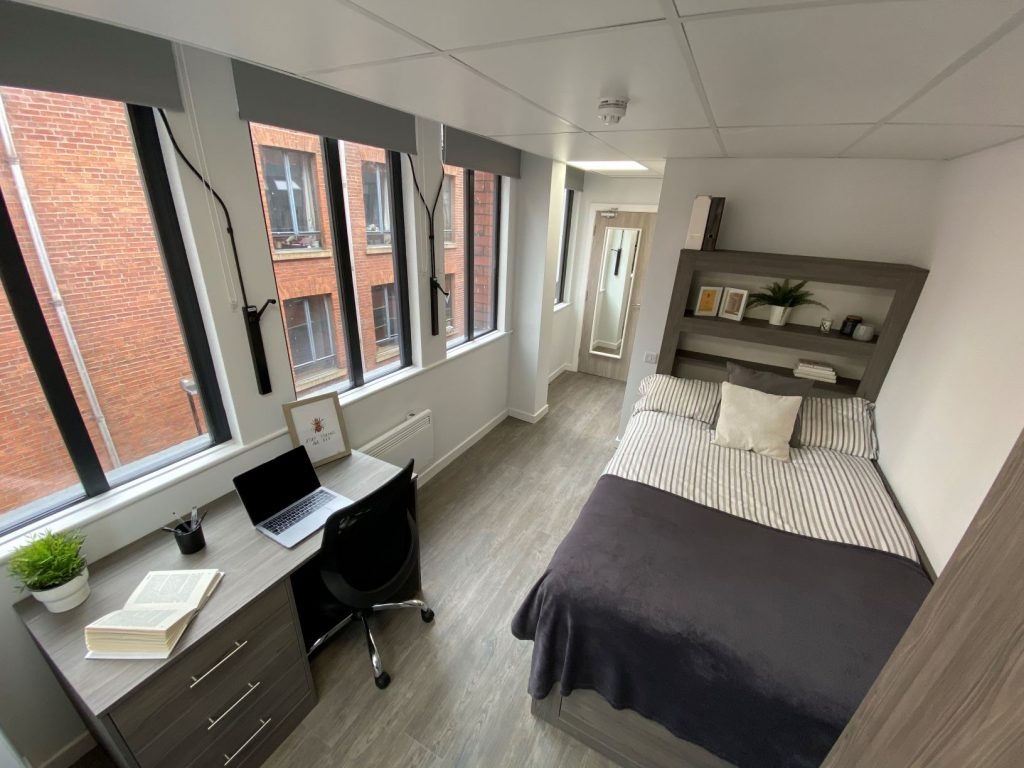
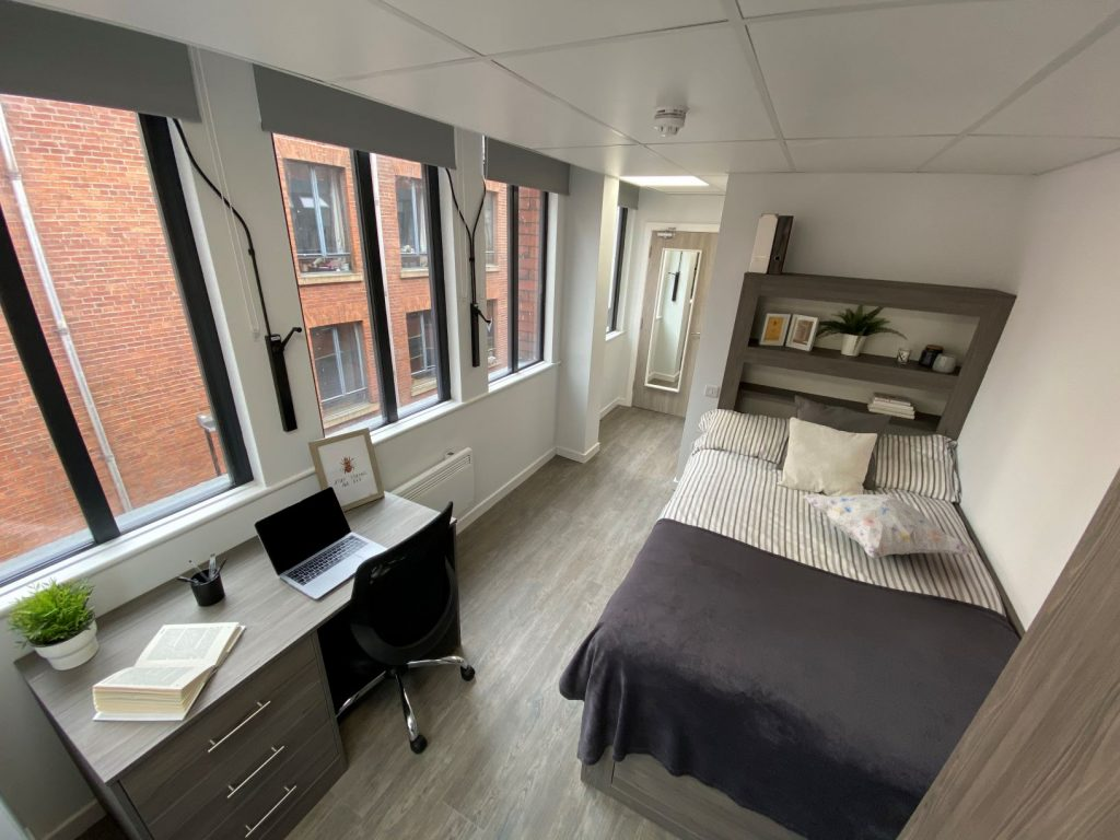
+ decorative pillow [800,493,976,560]
